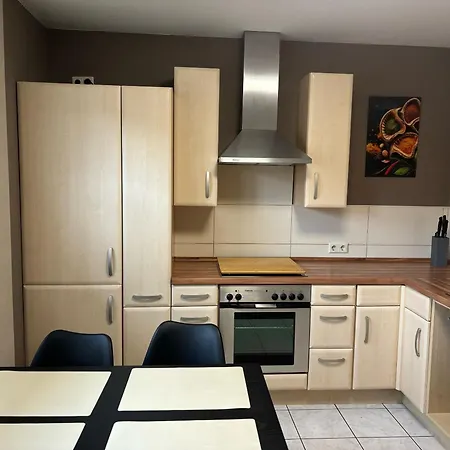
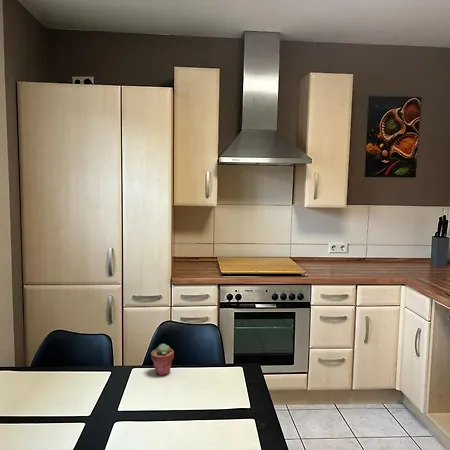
+ potted succulent [150,343,175,377]
